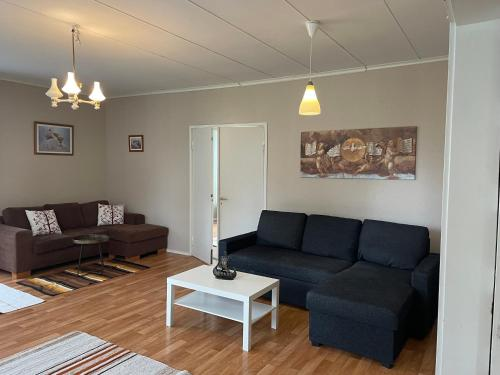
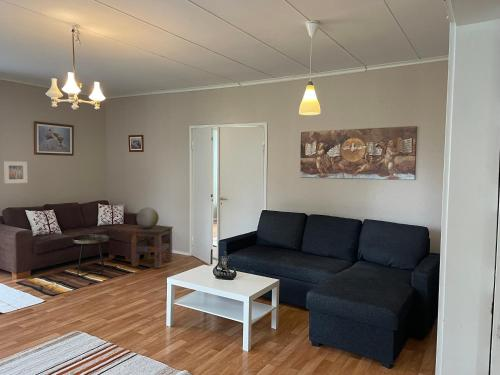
+ decorative sphere [136,206,160,229]
+ side table [129,225,174,269]
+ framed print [3,160,28,185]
